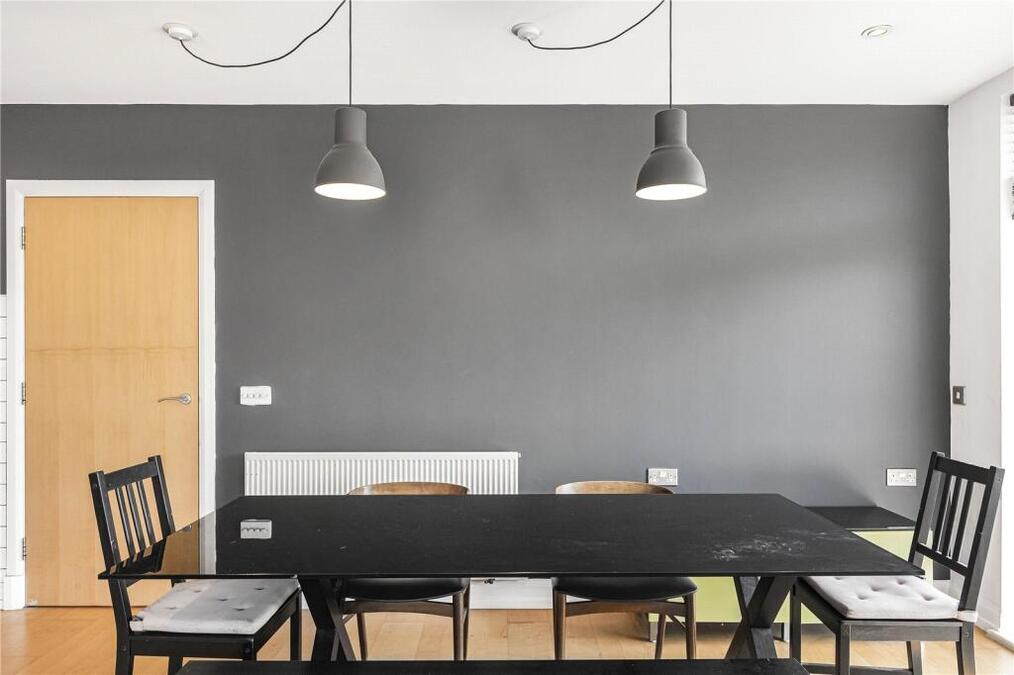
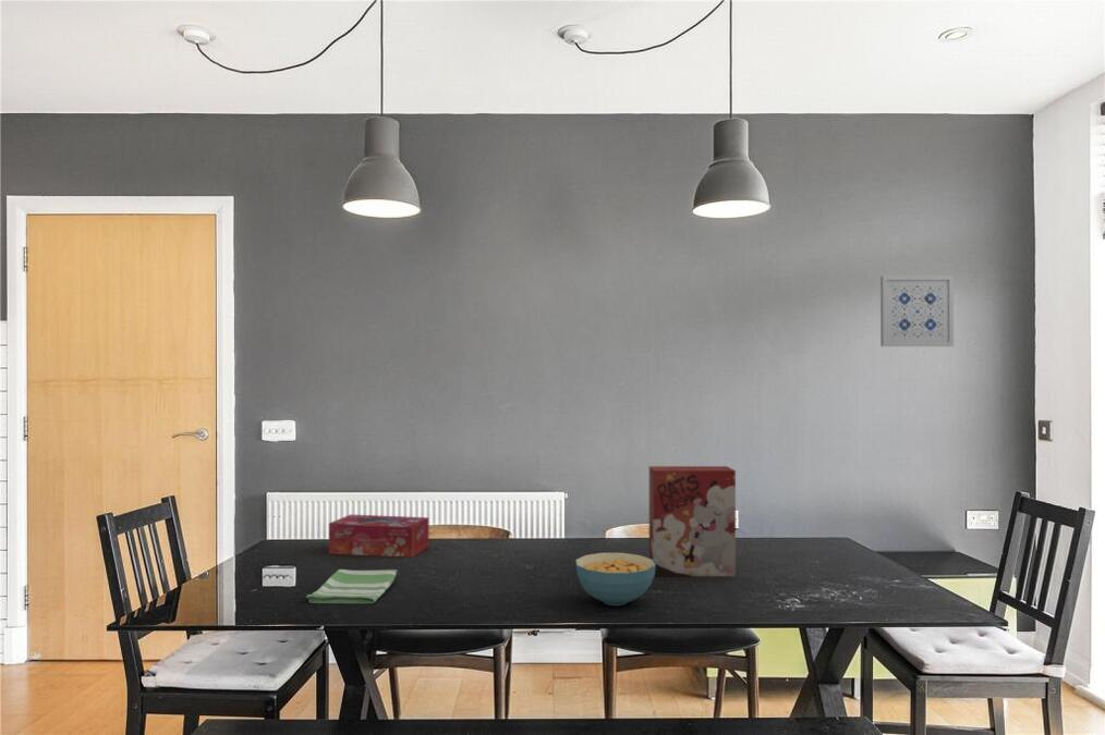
+ cereal box [648,465,737,577]
+ cereal bowl [574,552,656,607]
+ tissue box [328,514,429,558]
+ dish towel [305,568,398,604]
+ wall art [879,274,955,347]
